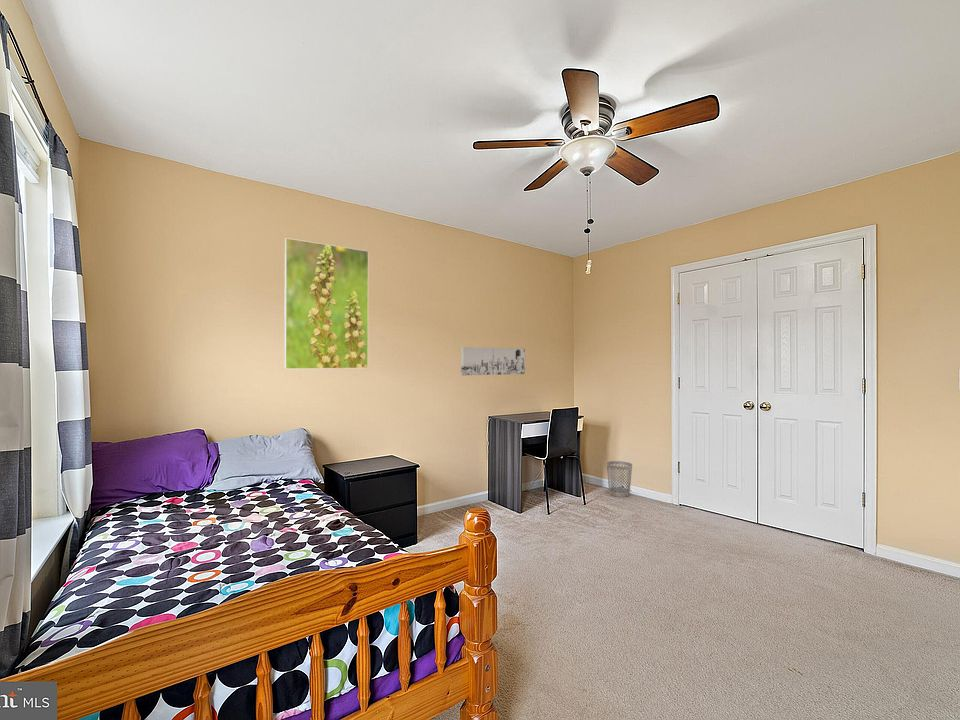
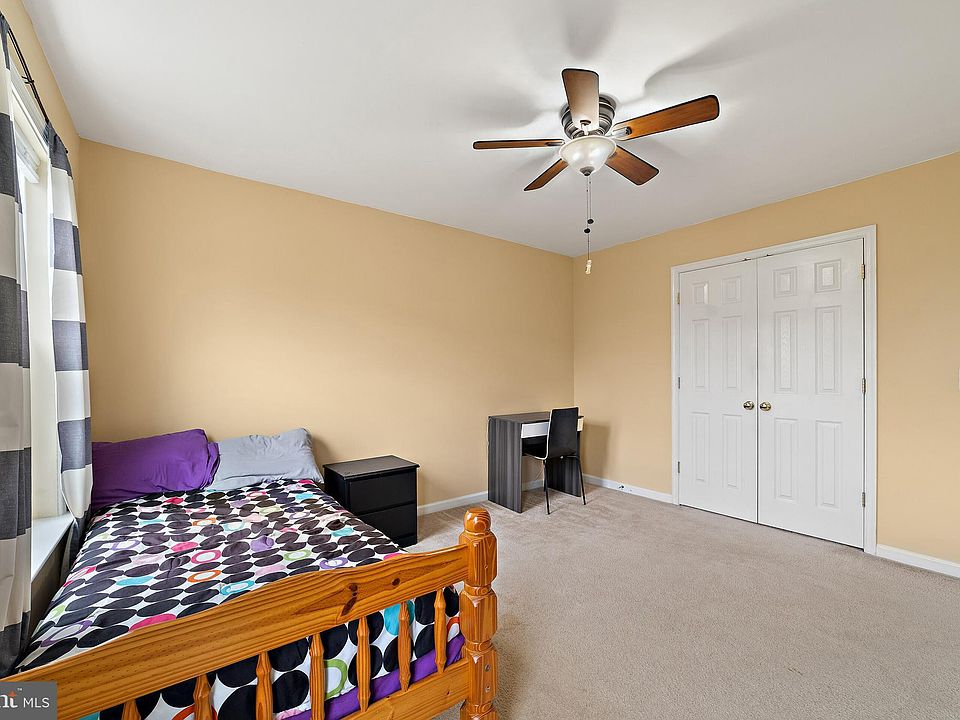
- wastebasket [606,460,633,498]
- wall art [460,346,526,376]
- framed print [283,237,370,370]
